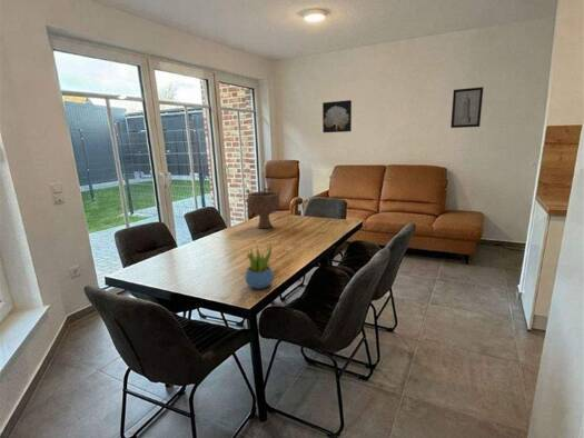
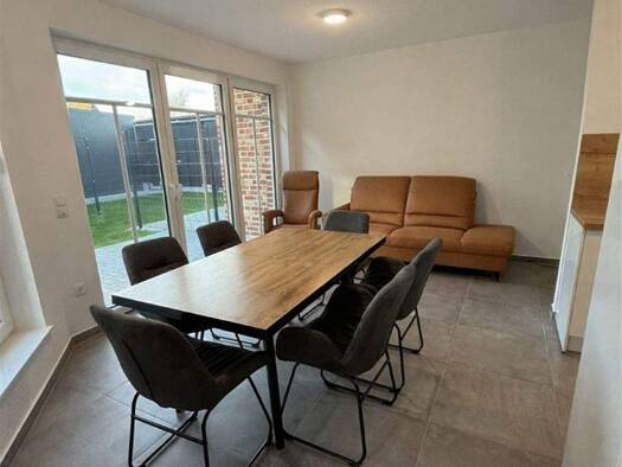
- wall art [321,99,353,133]
- succulent plant [244,243,275,290]
- decorative bowl [246,186,281,229]
- wall art [449,86,485,129]
